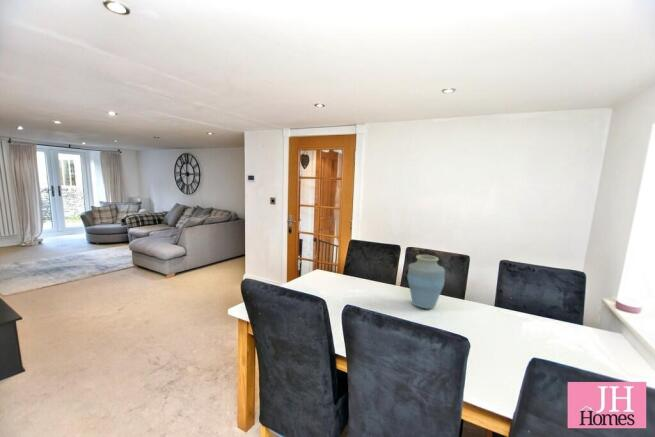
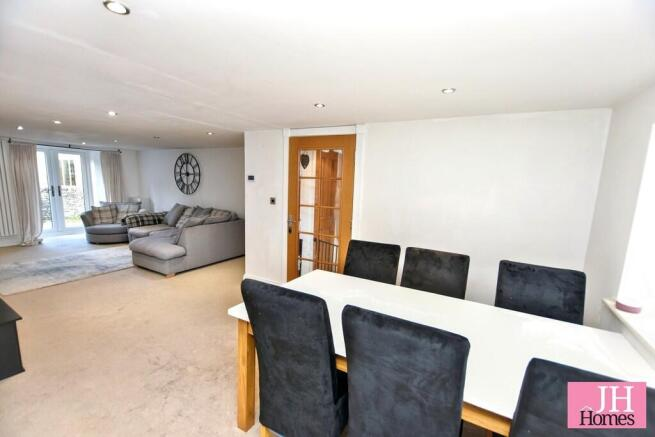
- vase [406,254,446,310]
